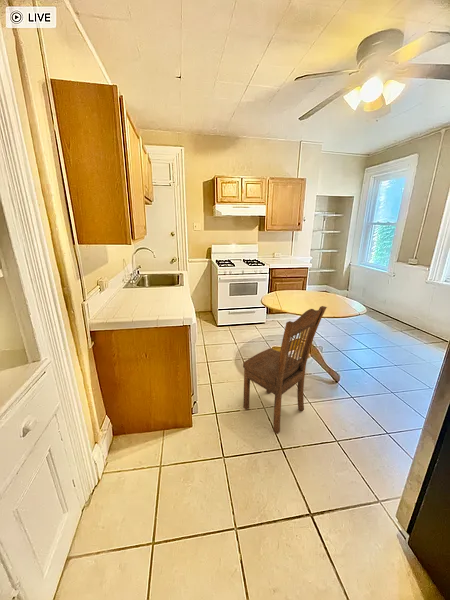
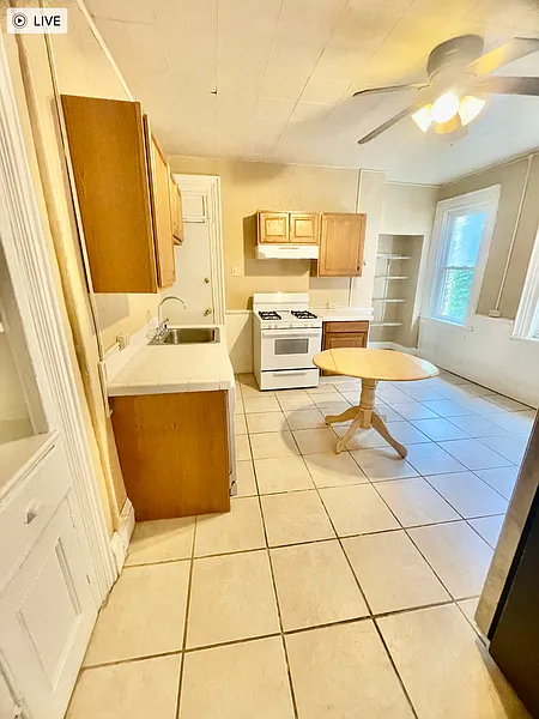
- dining chair [242,305,328,435]
